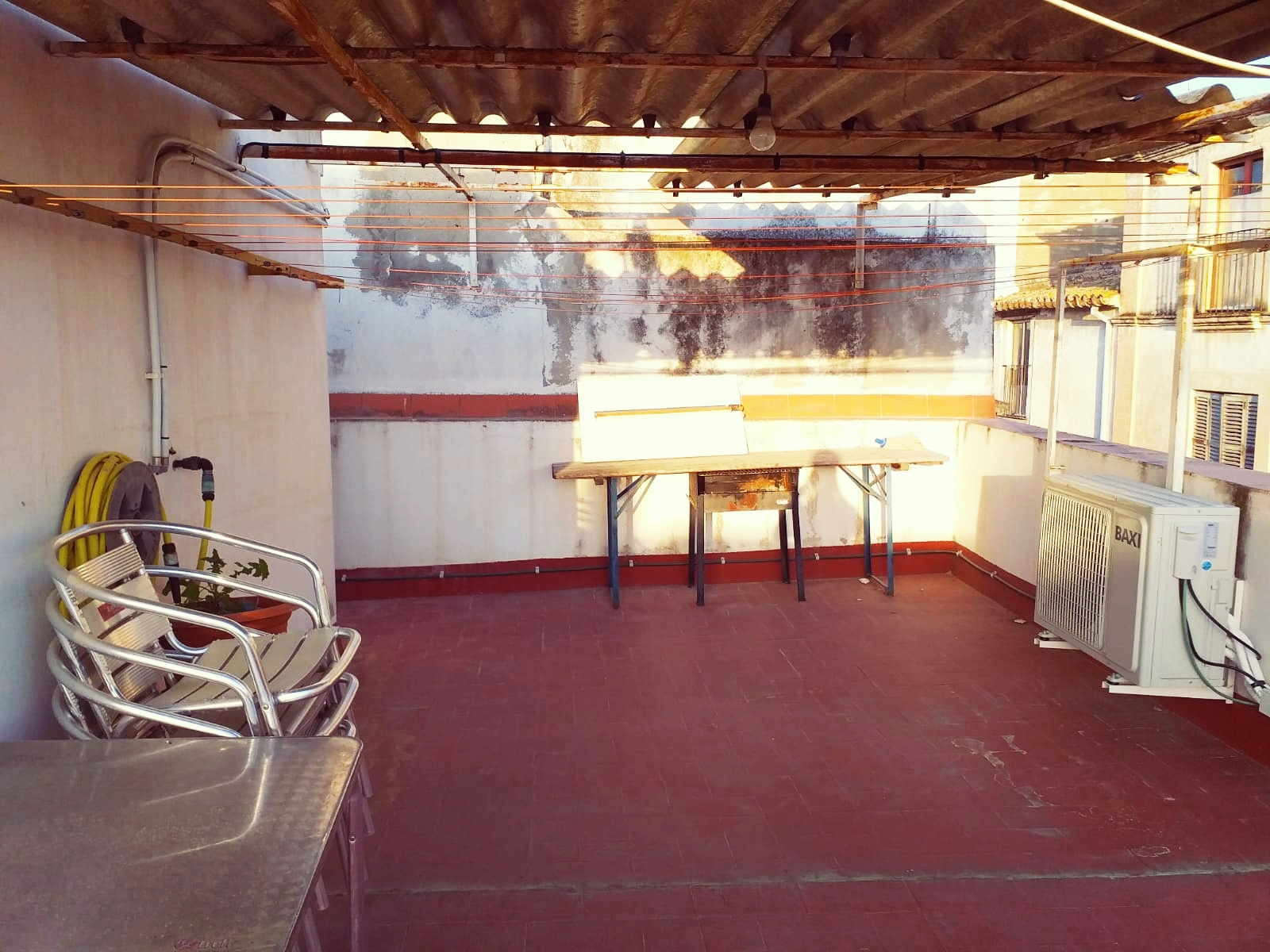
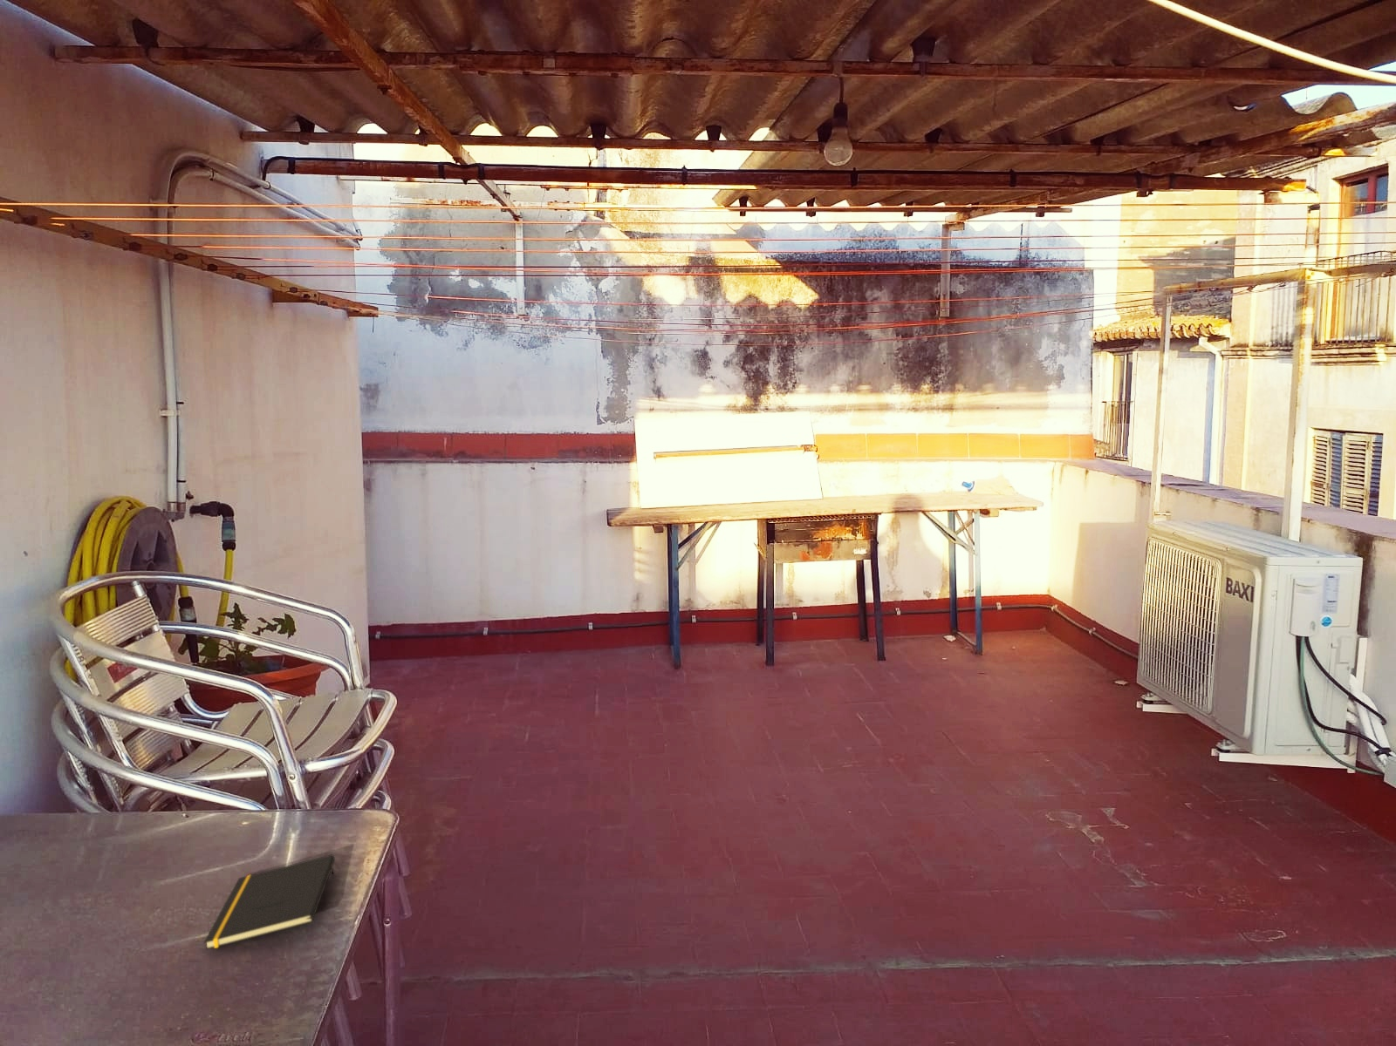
+ notepad [203,854,336,952]
